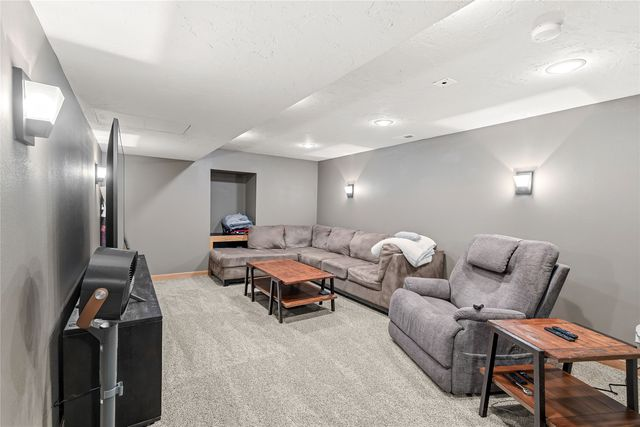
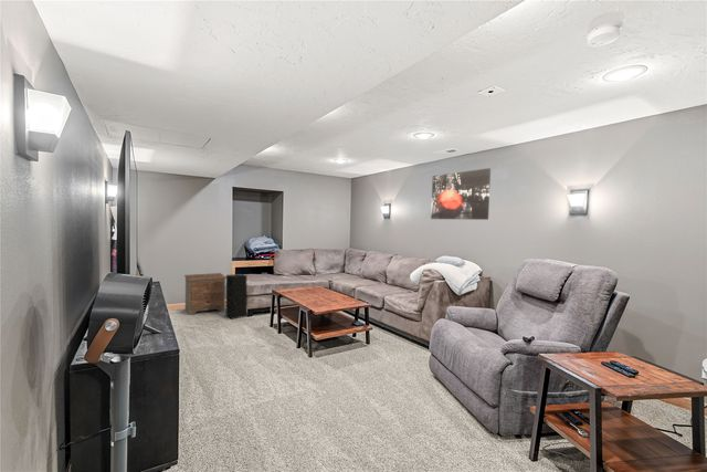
+ nightstand [183,272,226,316]
+ wall art [430,167,492,221]
+ speaker [224,273,247,321]
